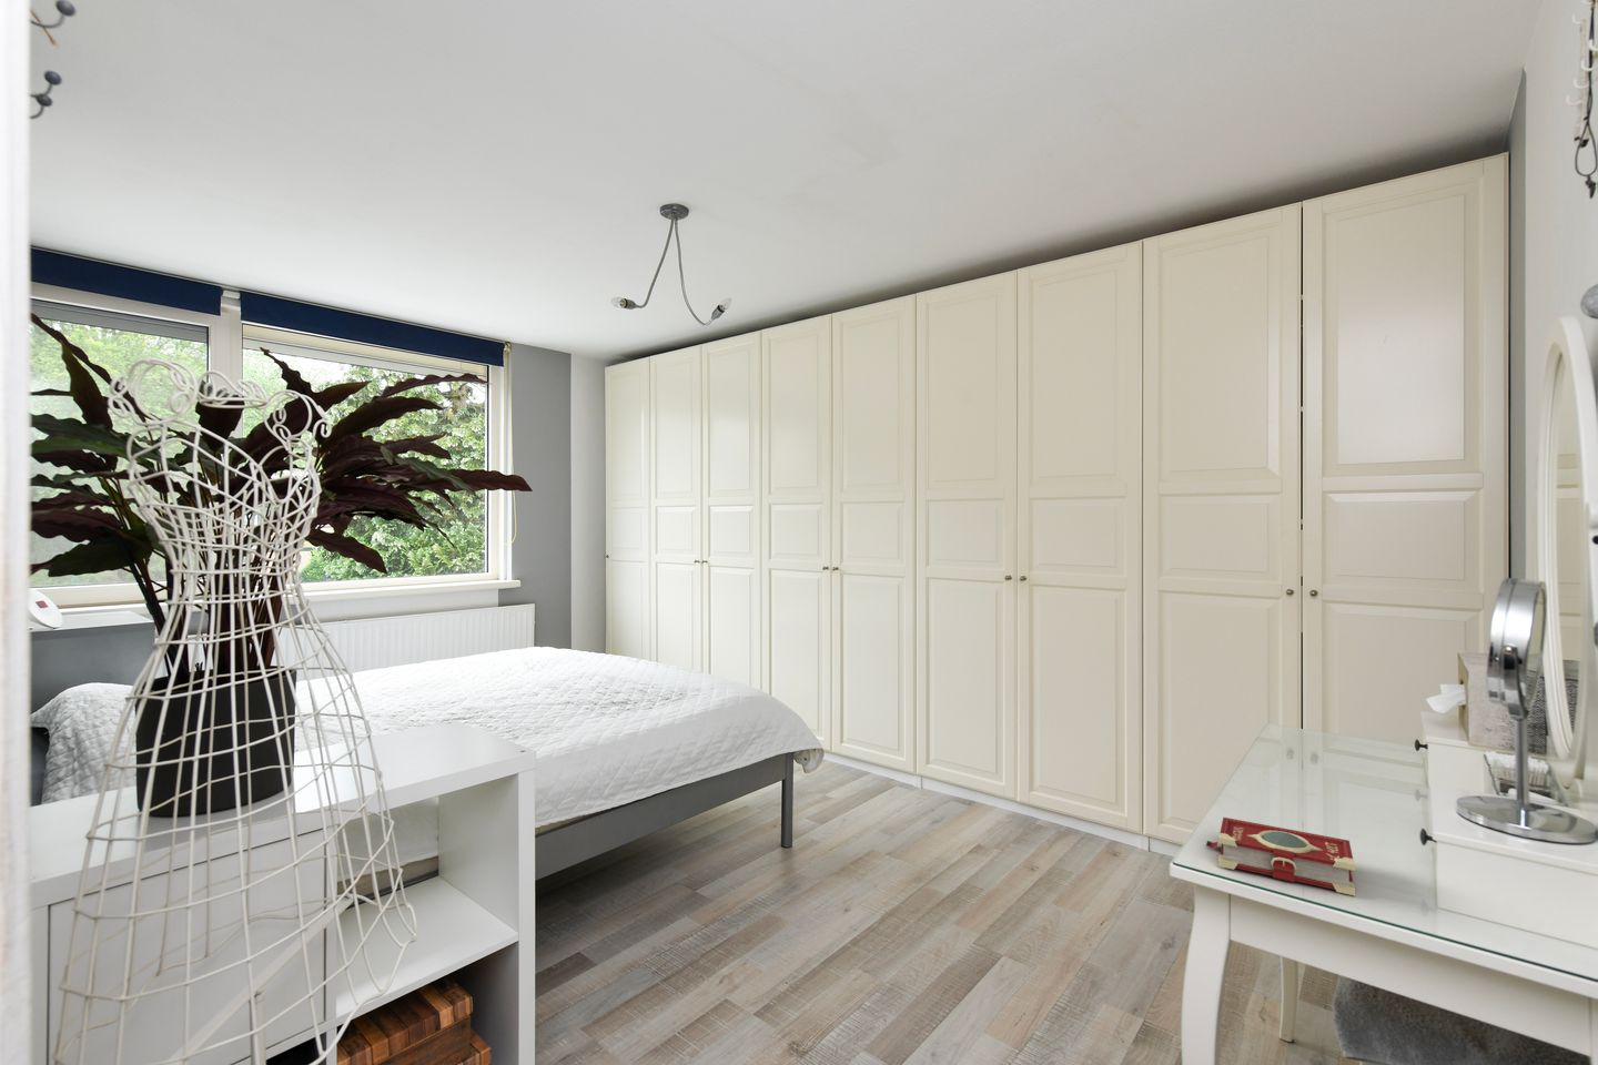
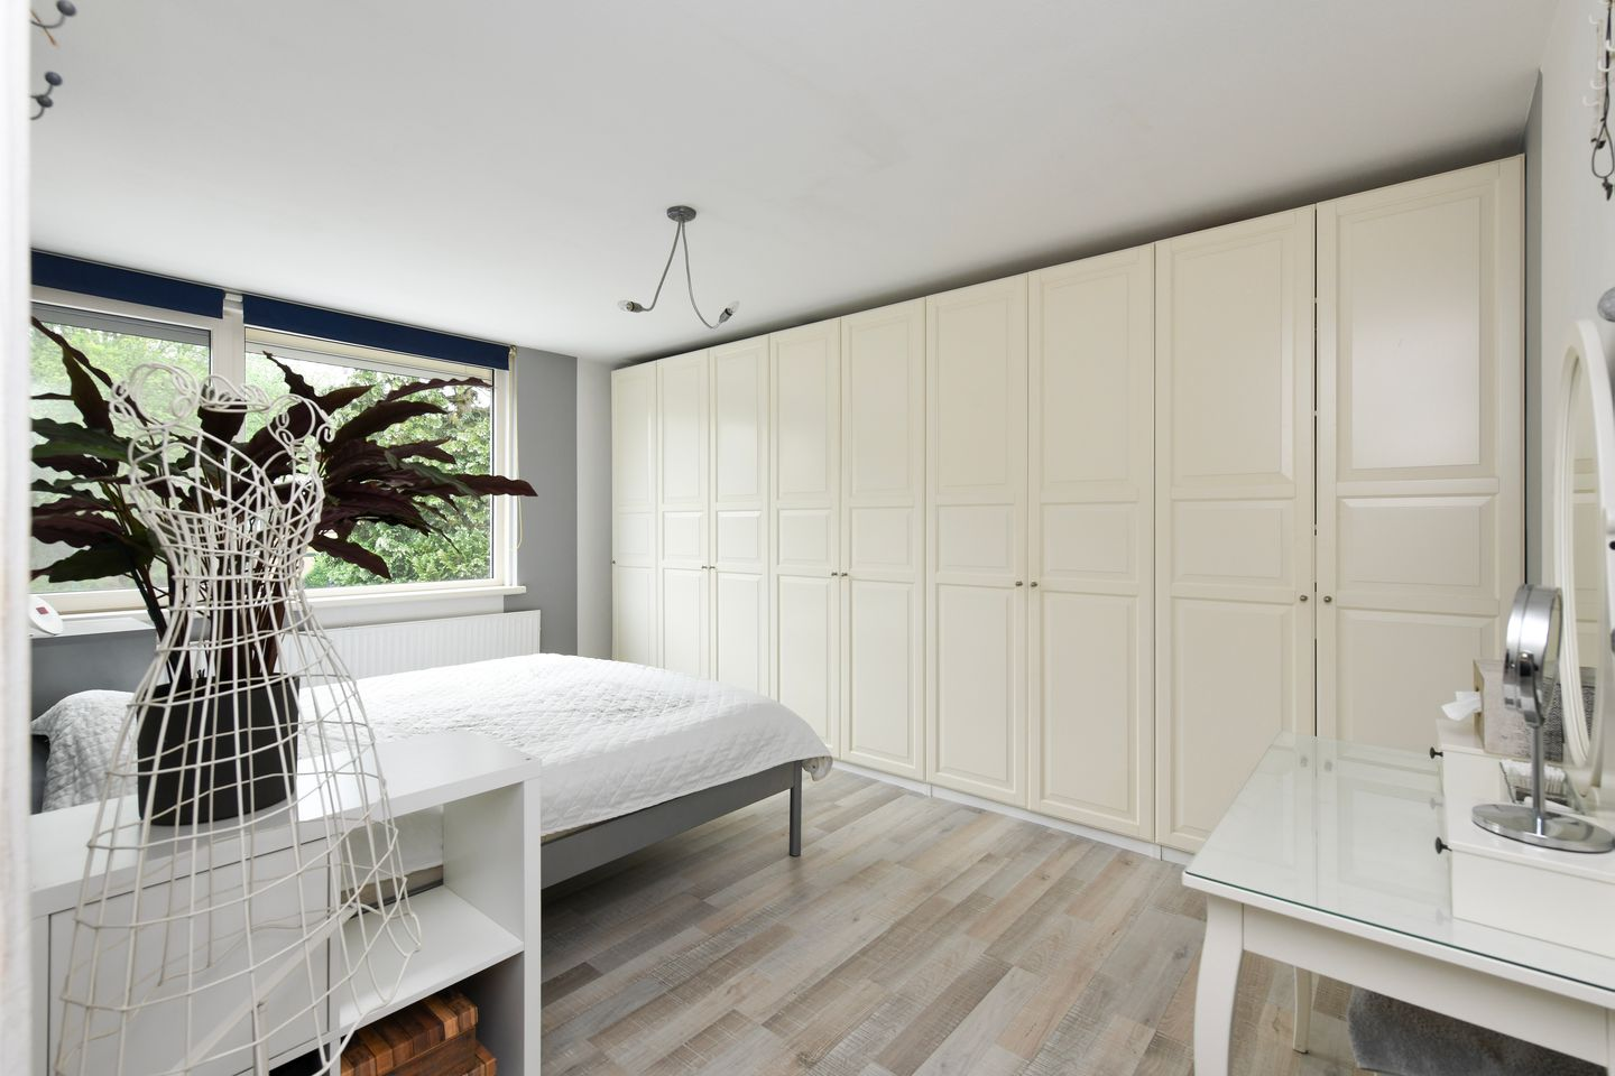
- book [1206,817,1357,896]
